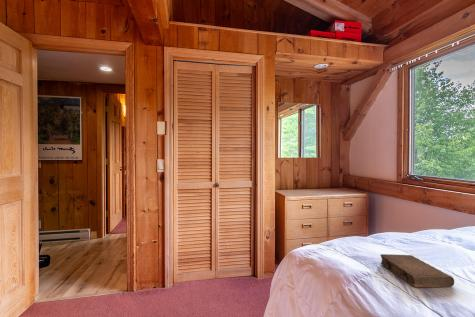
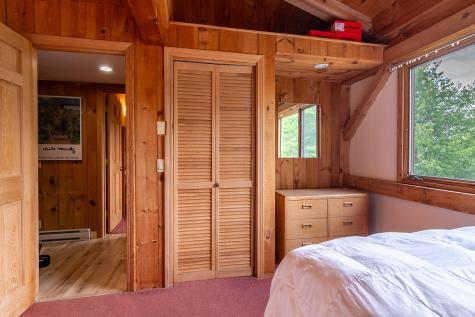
- book [379,253,455,288]
